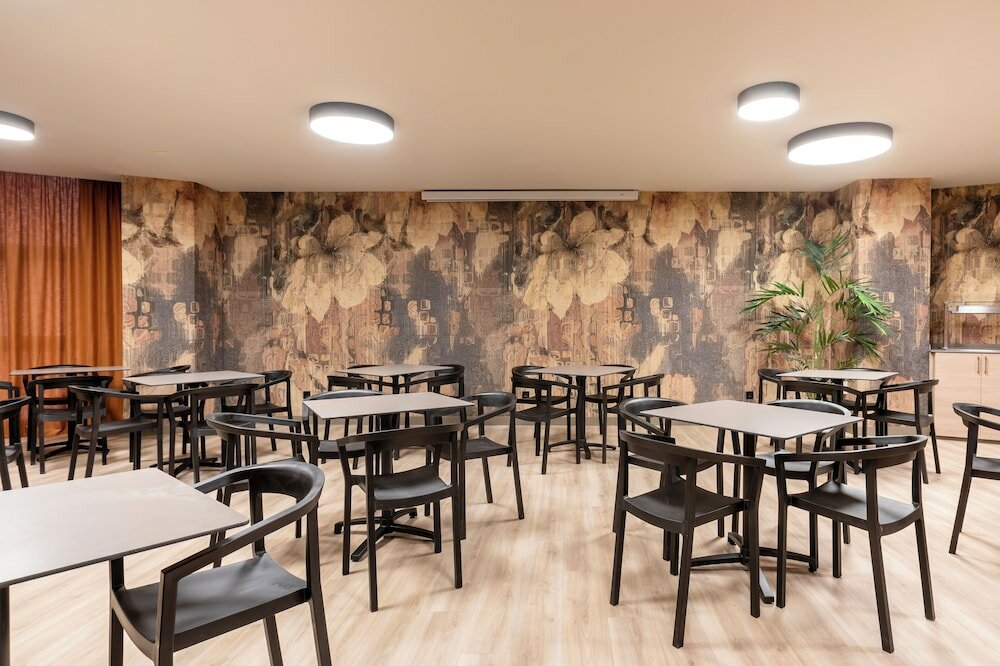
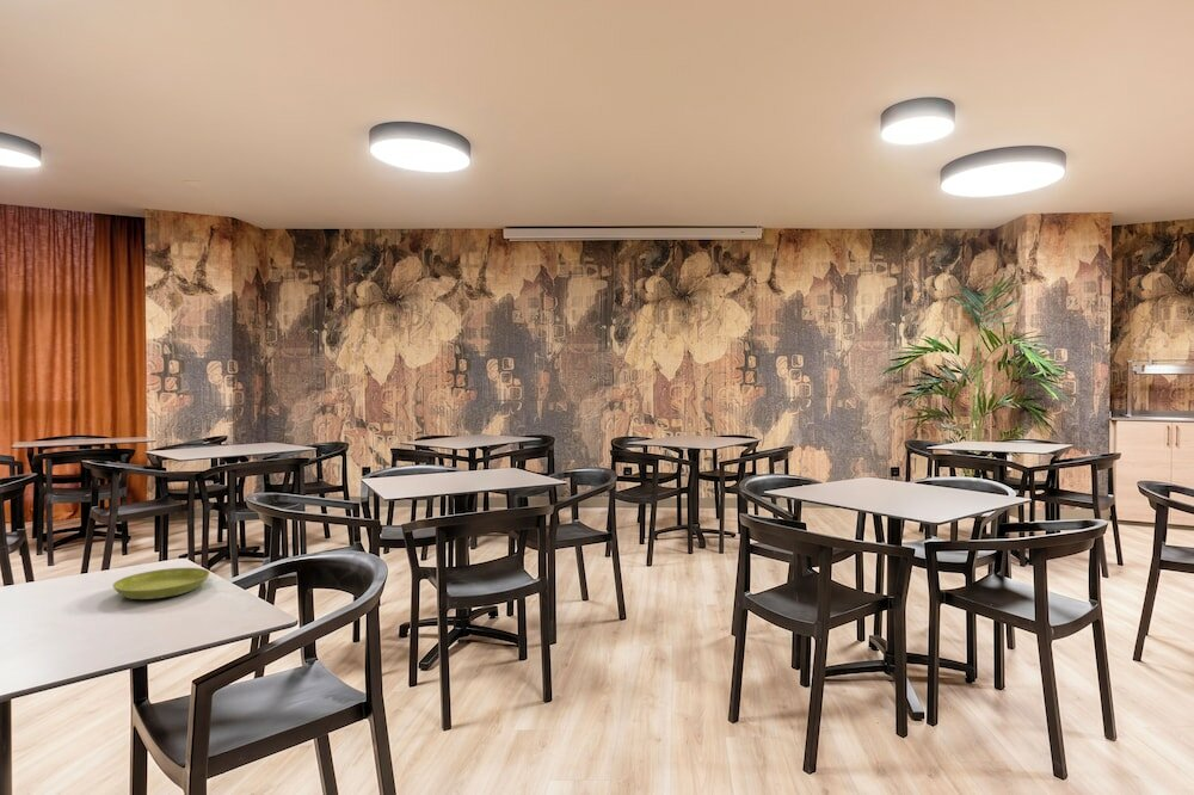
+ saucer [111,567,211,600]
